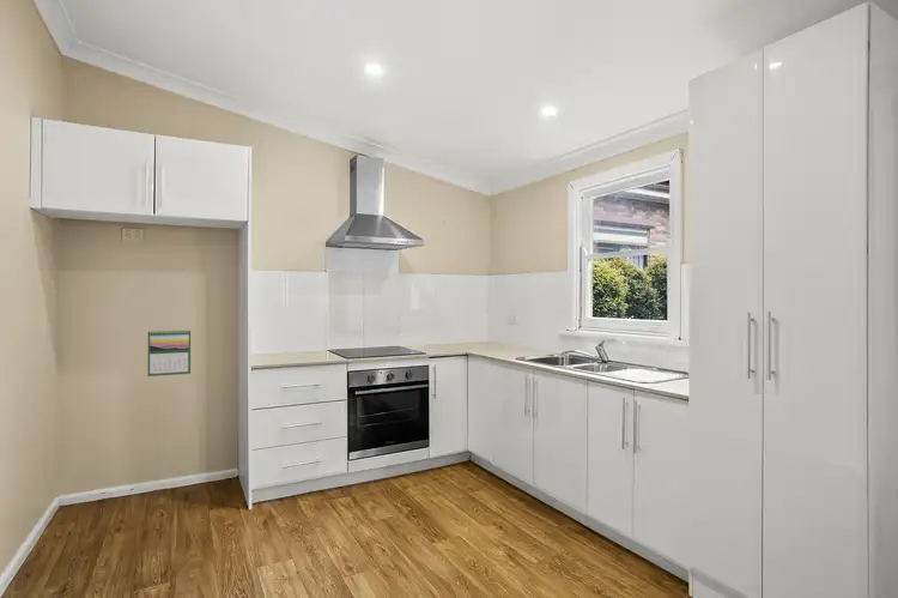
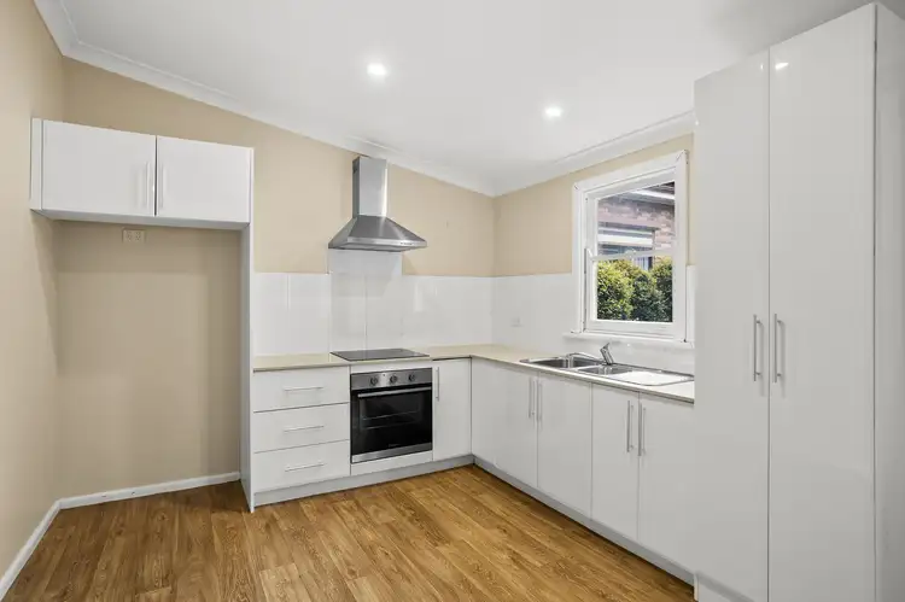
- calendar [147,328,192,377]
